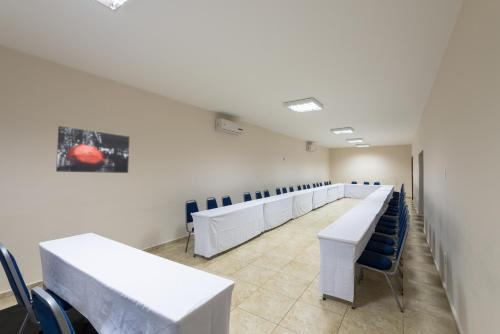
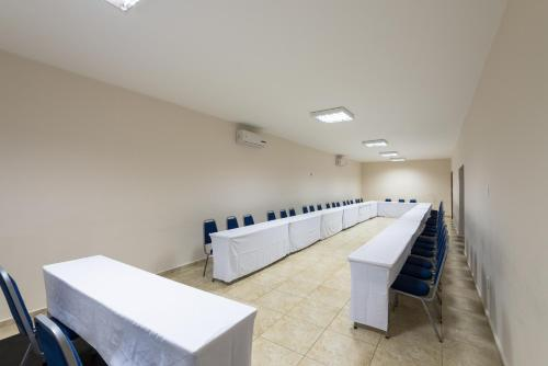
- wall art [55,125,130,174]
